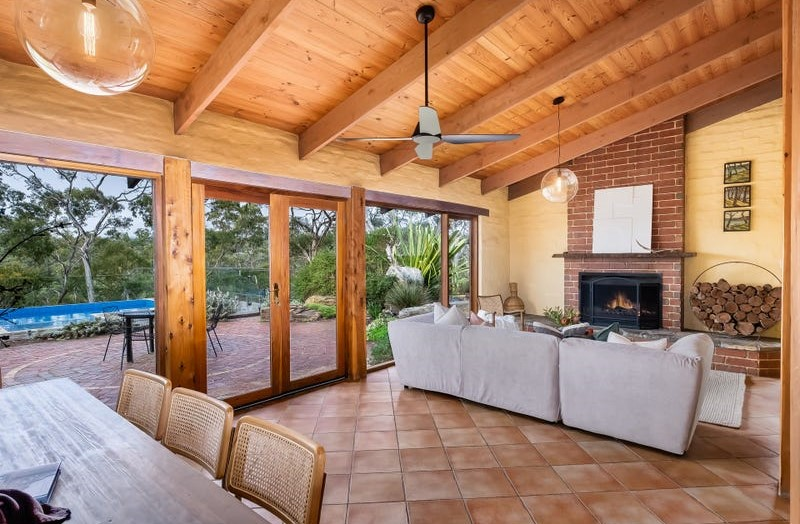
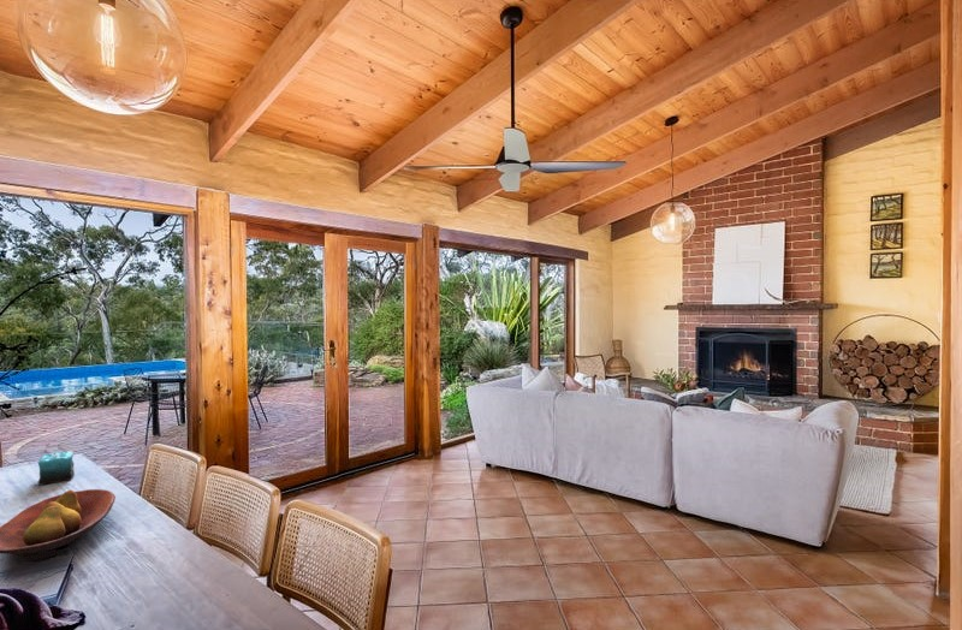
+ fruit bowl [0,488,117,561]
+ candle [37,446,76,487]
